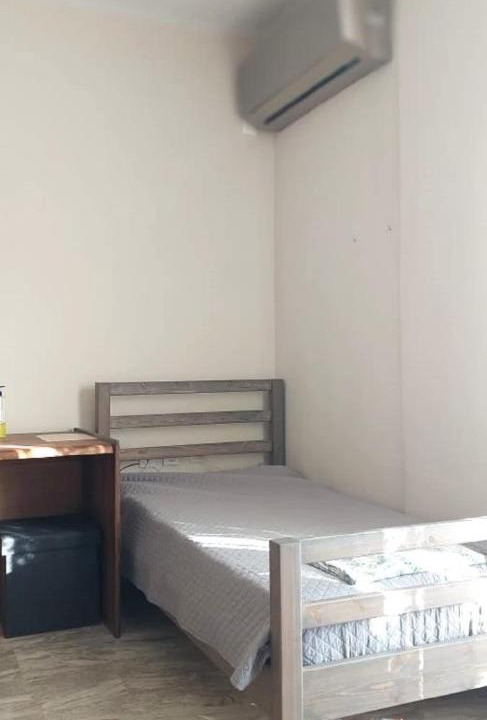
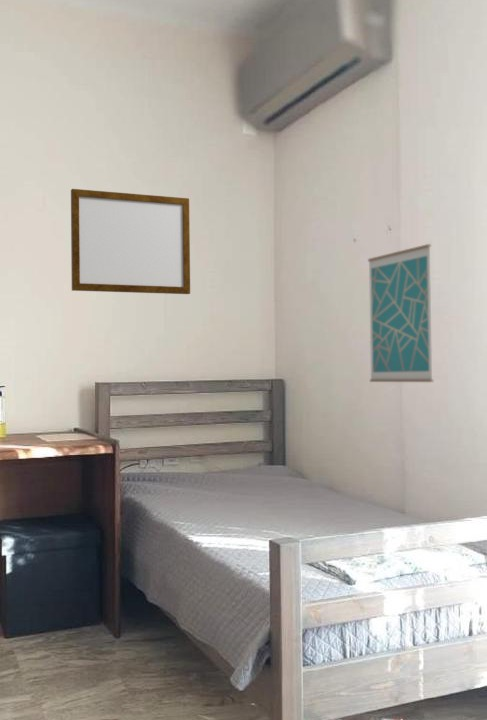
+ wall art [367,243,434,383]
+ writing board [70,188,191,295]
